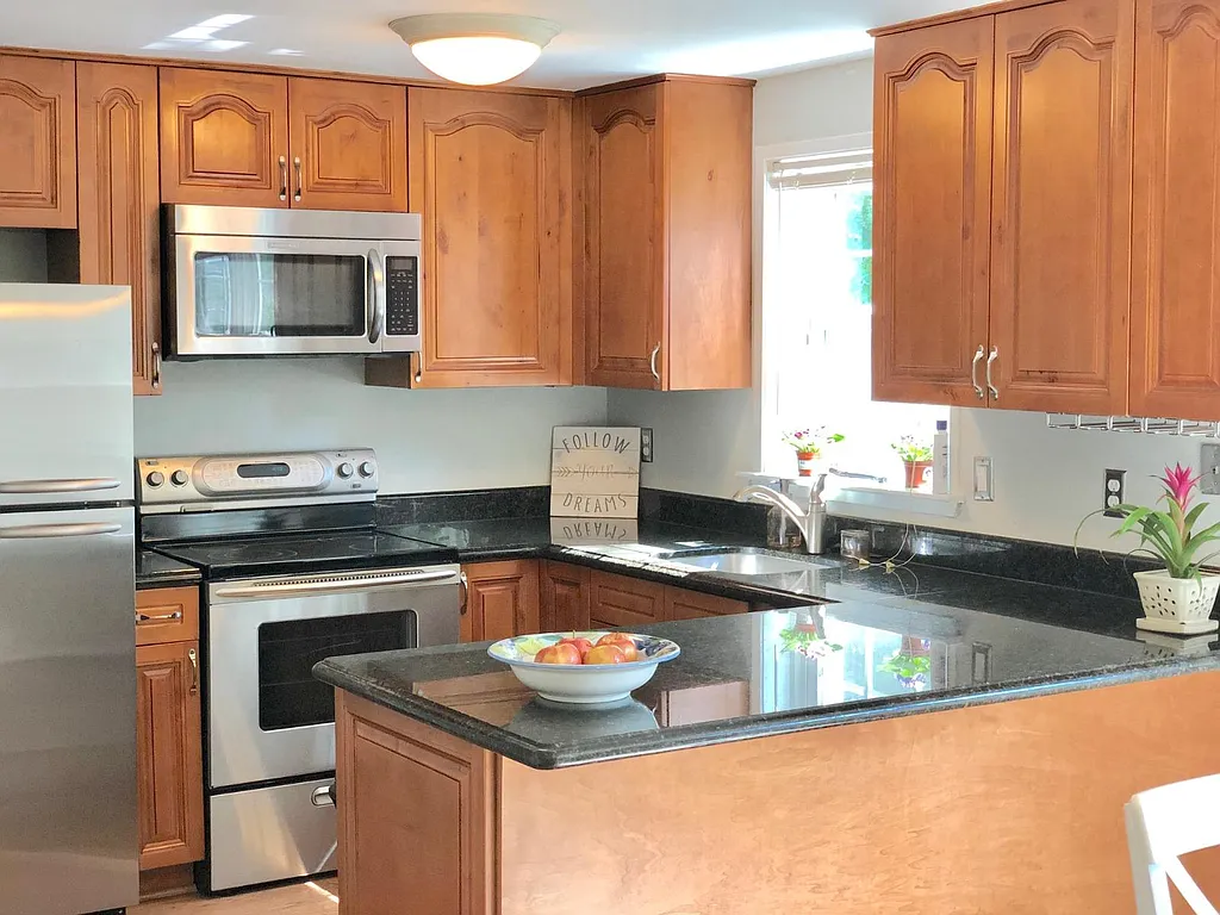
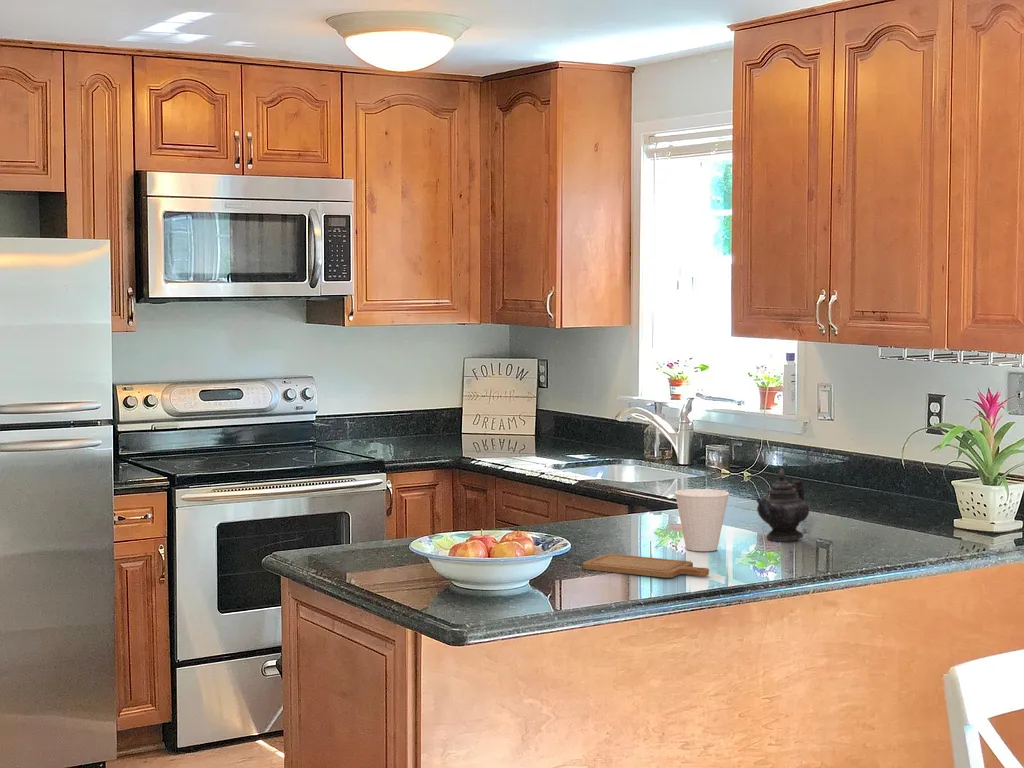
+ teapot [755,467,810,542]
+ cup [674,488,730,552]
+ chopping board [582,553,710,579]
